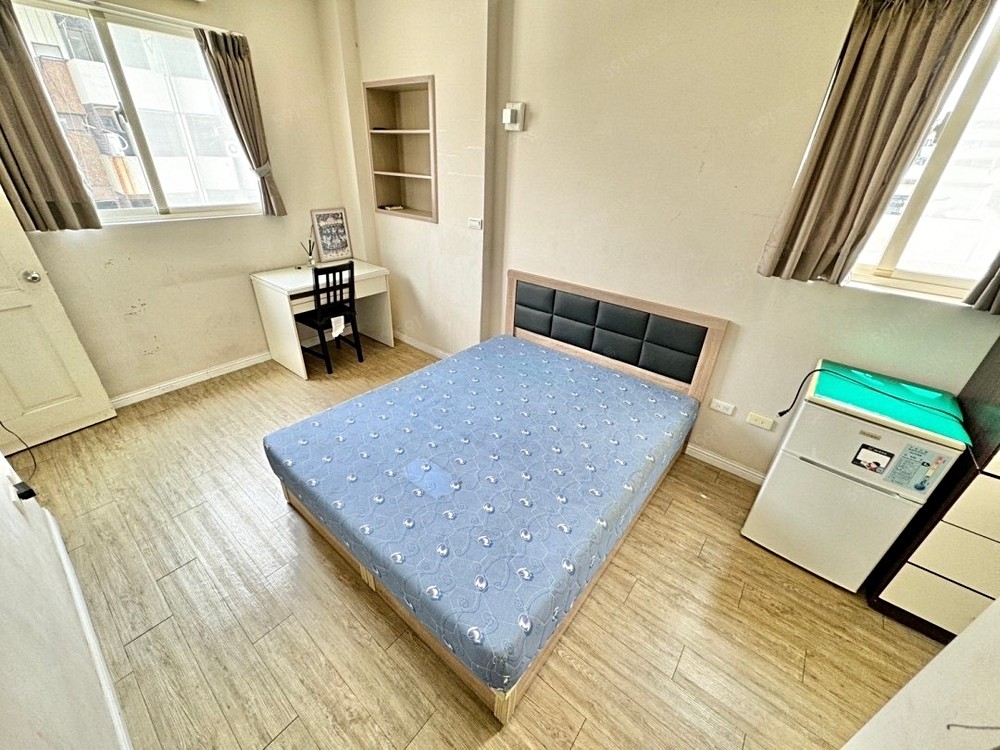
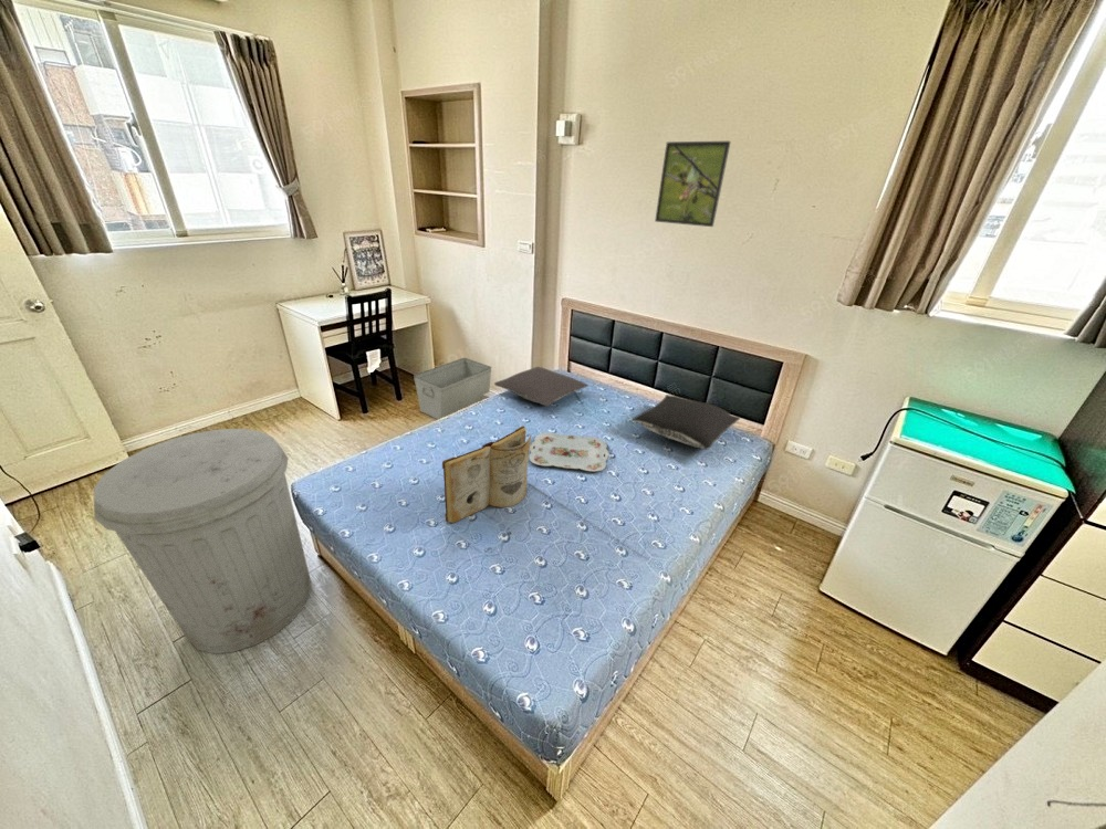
+ book [441,424,532,524]
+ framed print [654,140,732,228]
+ storage bin [413,357,492,420]
+ pillow [630,393,741,451]
+ serving tray [529,431,611,473]
+ pillow [493,366,589,408]
+ trash can [93,428,312,654]
